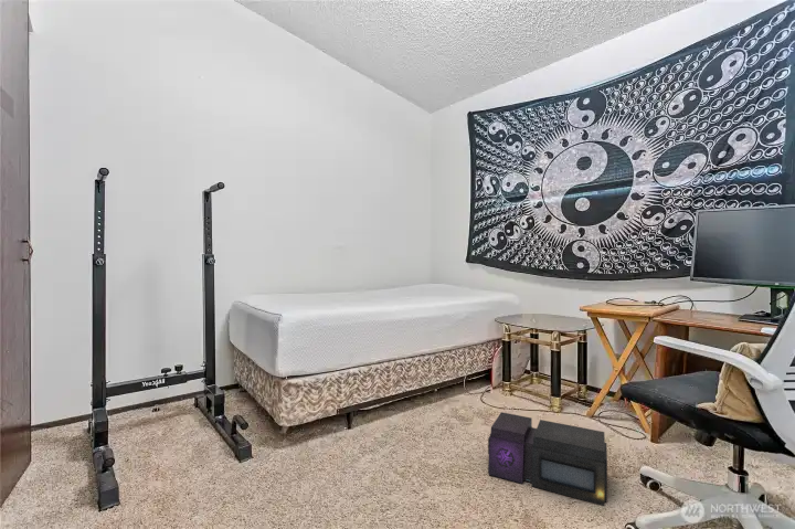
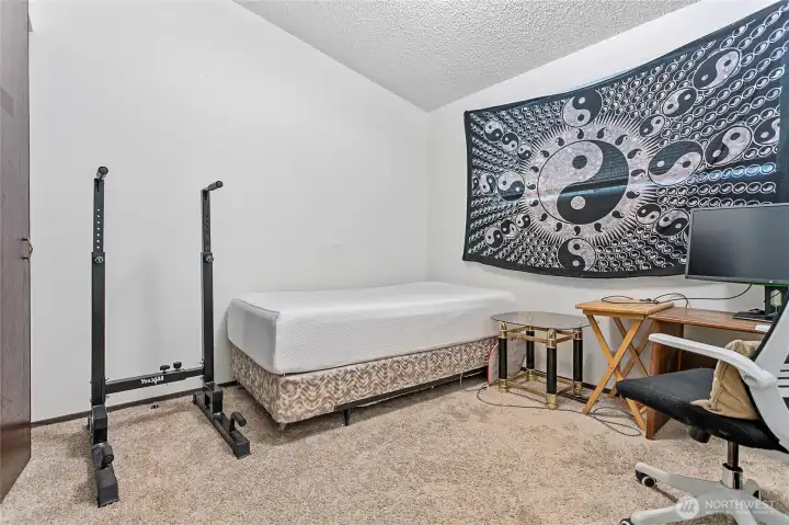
- air purifier [487,411,608,507]
